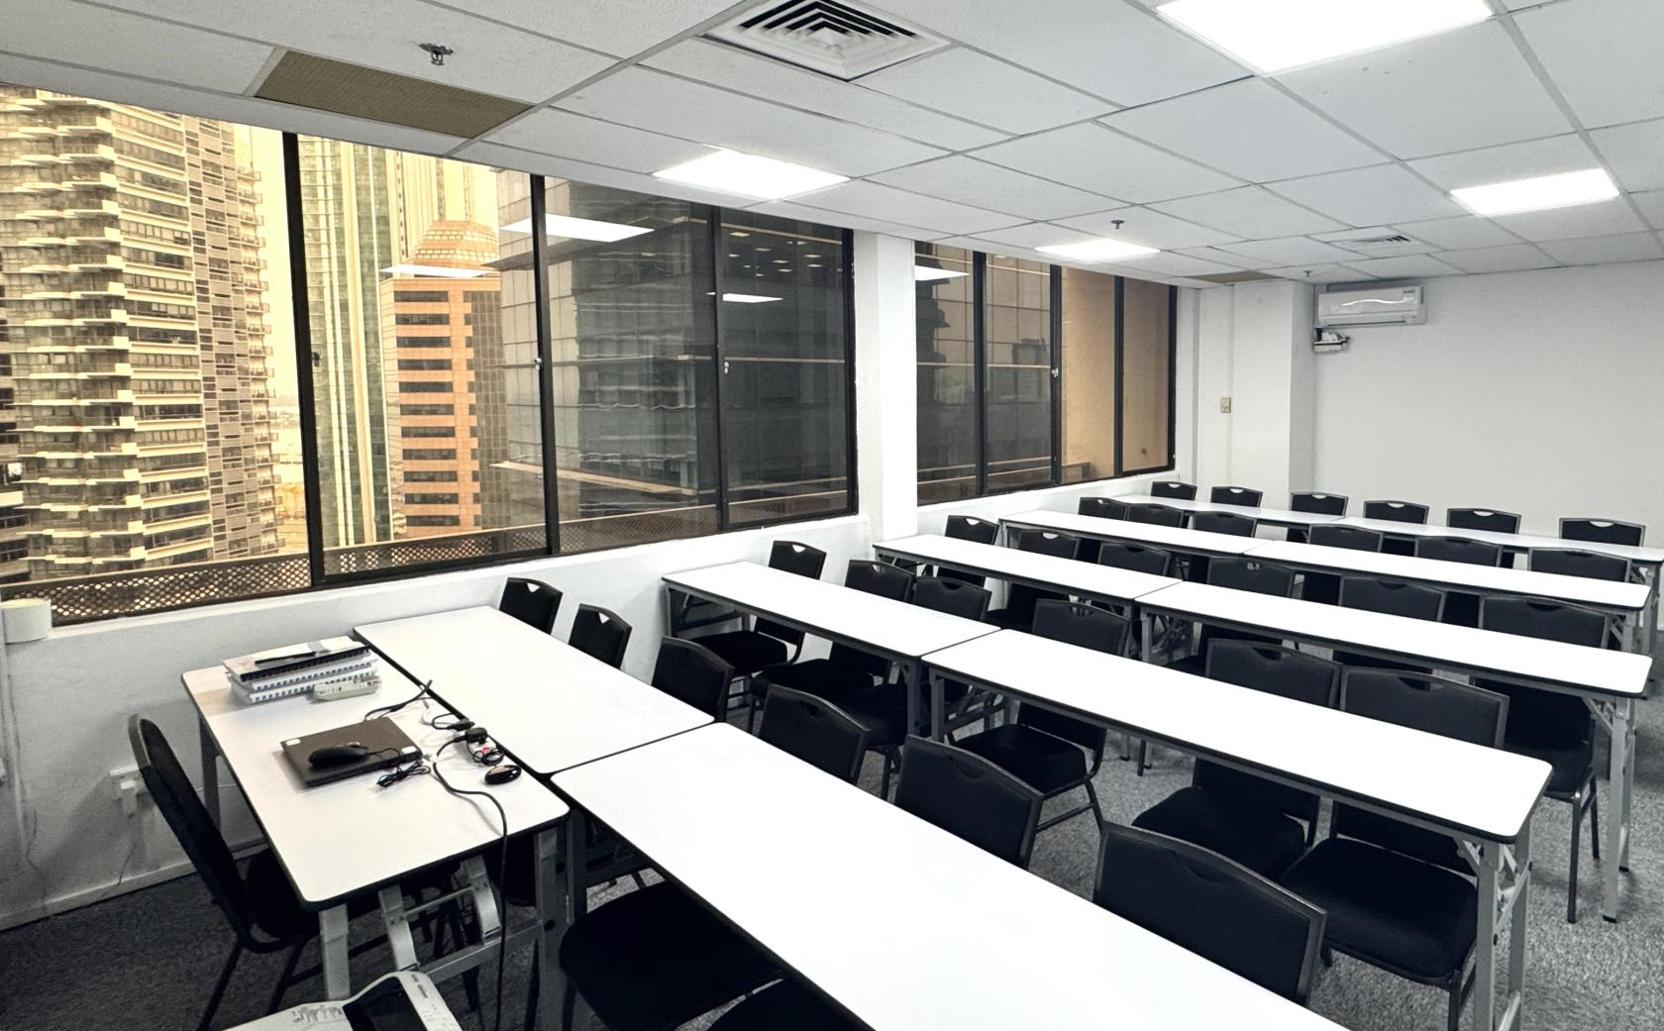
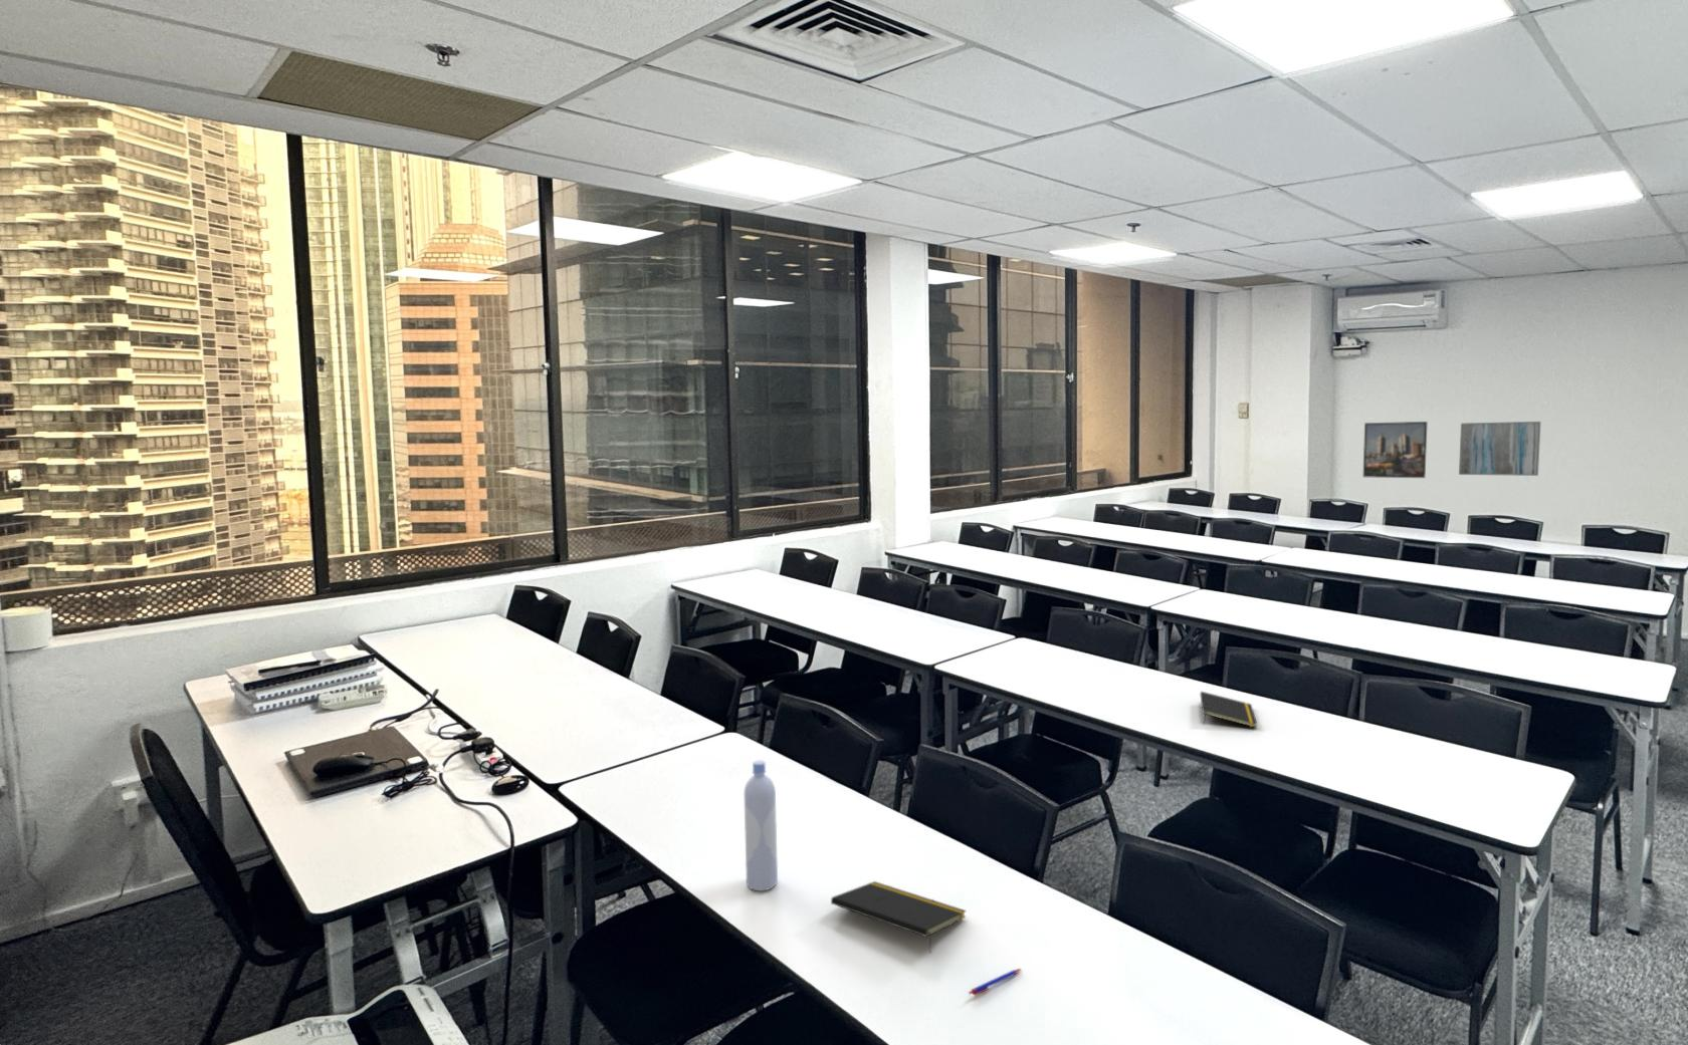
+ notepad [830,880,967,953]
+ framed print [1362,421,1429,479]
+ notepad [1198,691,1258,729]
+ wall art [1458,421,1541,477]
+ bottle [744,759,779,892]
+ pen [967,968,1022,997]
